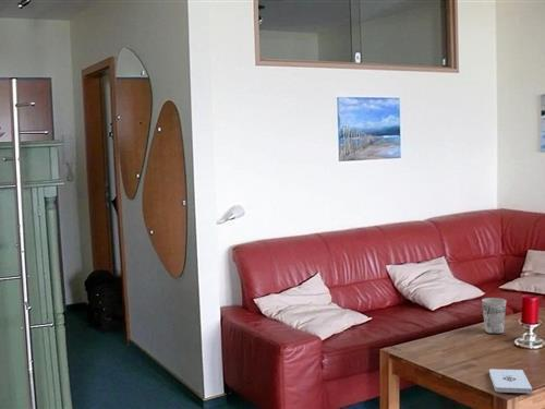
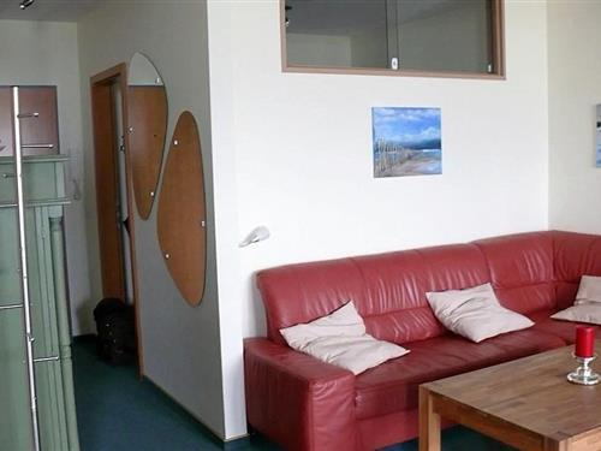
- notepad [488,368,533,394]
- cup [481,297,507,335]
